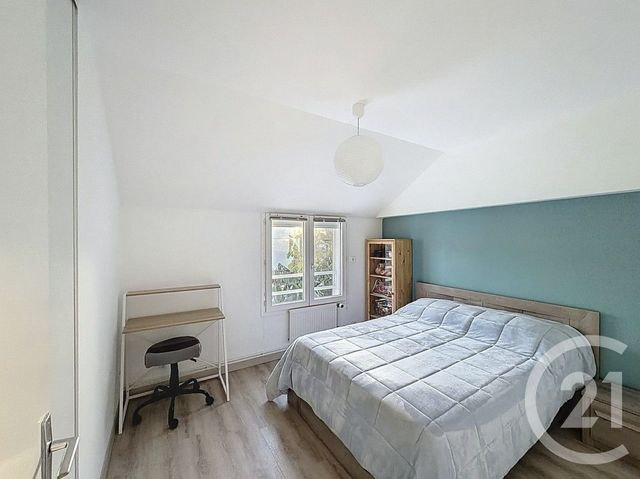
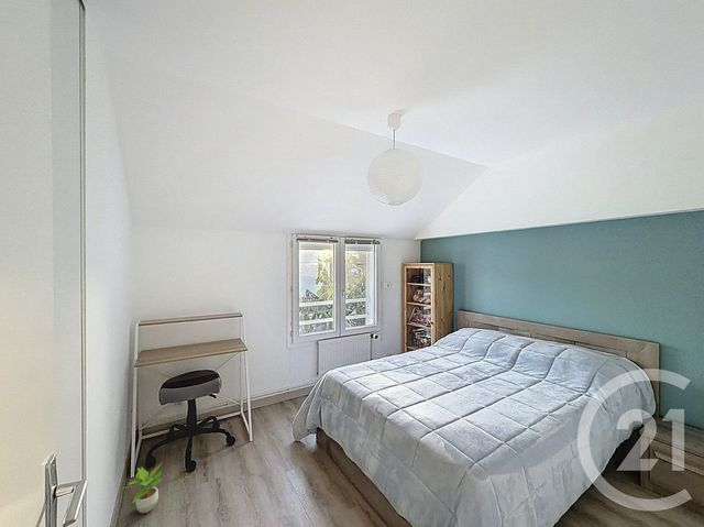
+ potted plant [123,462,163,514]
